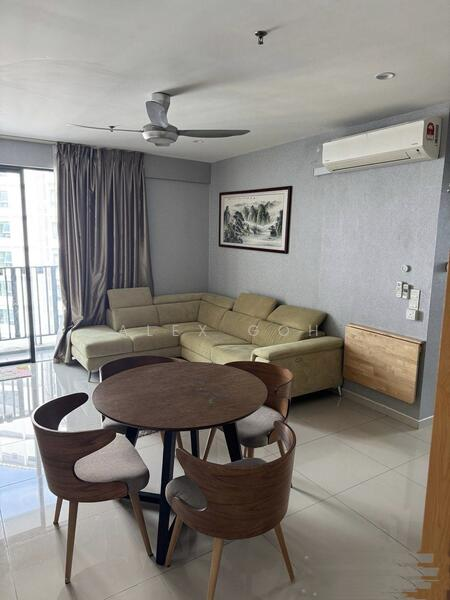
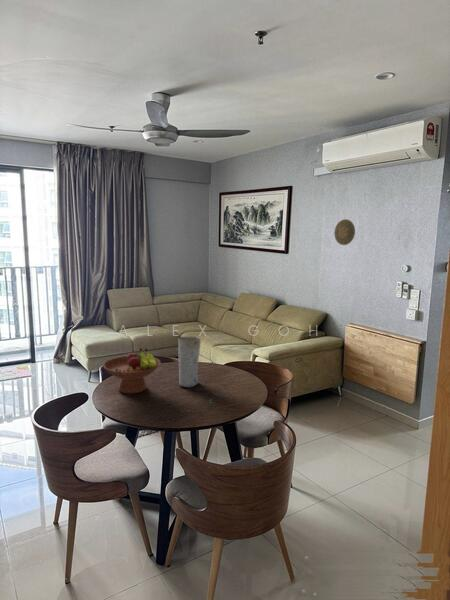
+ vase [177,336,201,389]
+ fruit bowl [102,347,162,395]
+ decorative plate [333,218,356,246]
